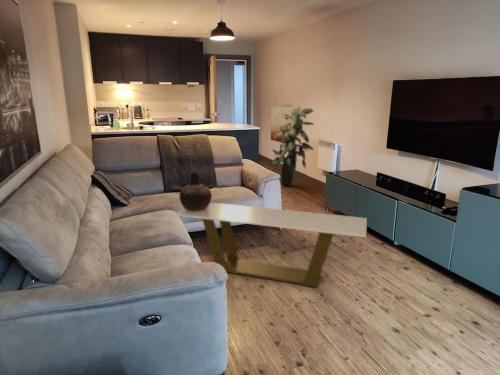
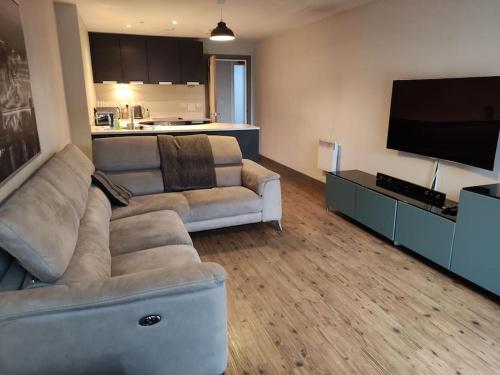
- indoor plant [272,103,315,187]
- vase [178,171,213,212]
- coffee table [174,201,368,288]
- wall art [270,106,297,144]
